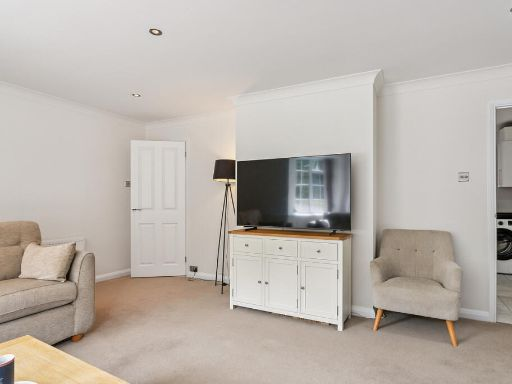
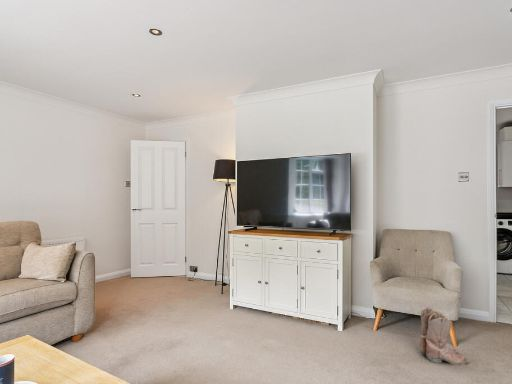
+ boots [419,306,469,366]
